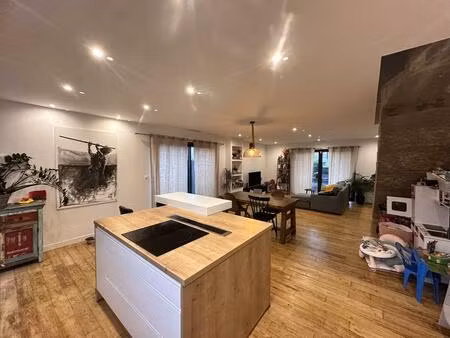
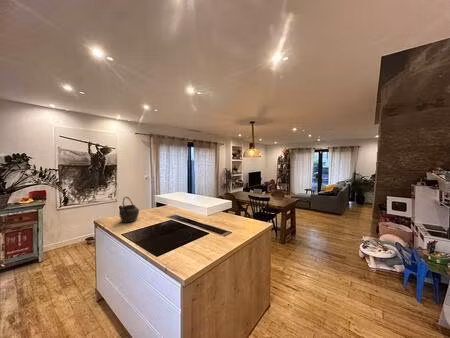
+ kettle [118,196,140,223]
